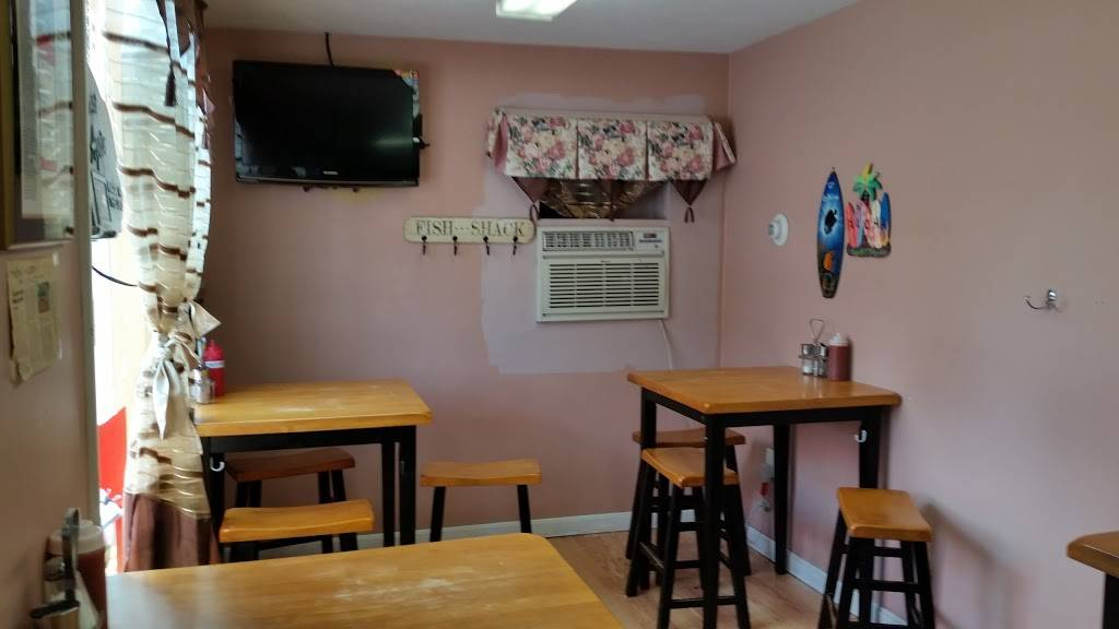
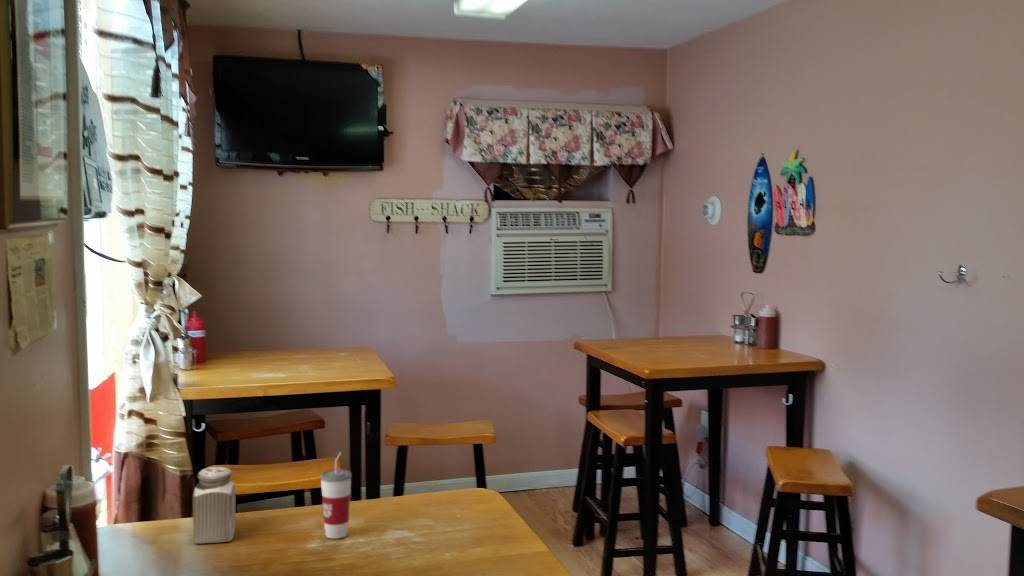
+ cup [319,451,353,540]
+ salt shaker [192,466,237,544]
